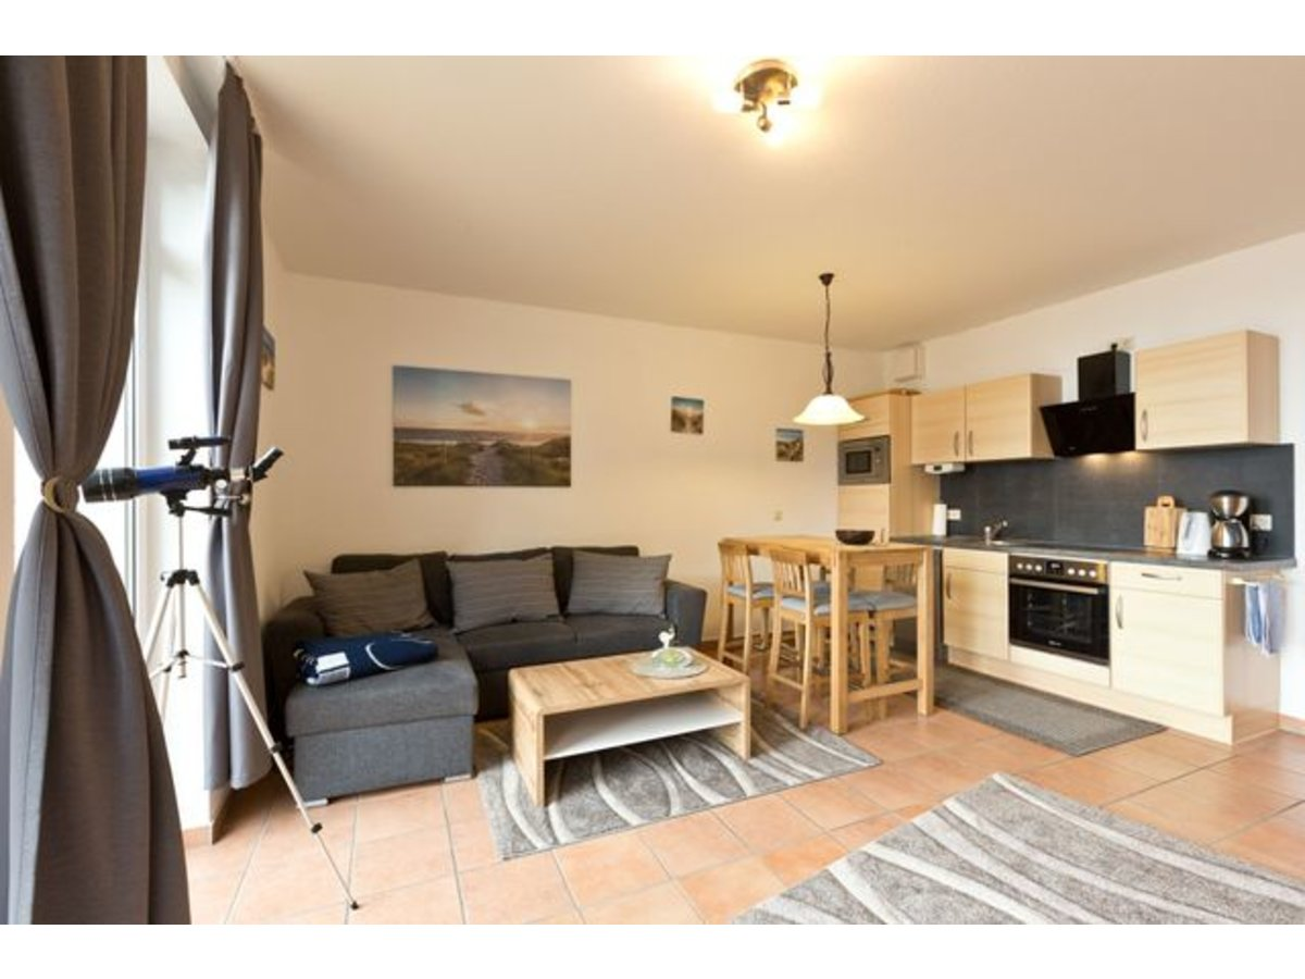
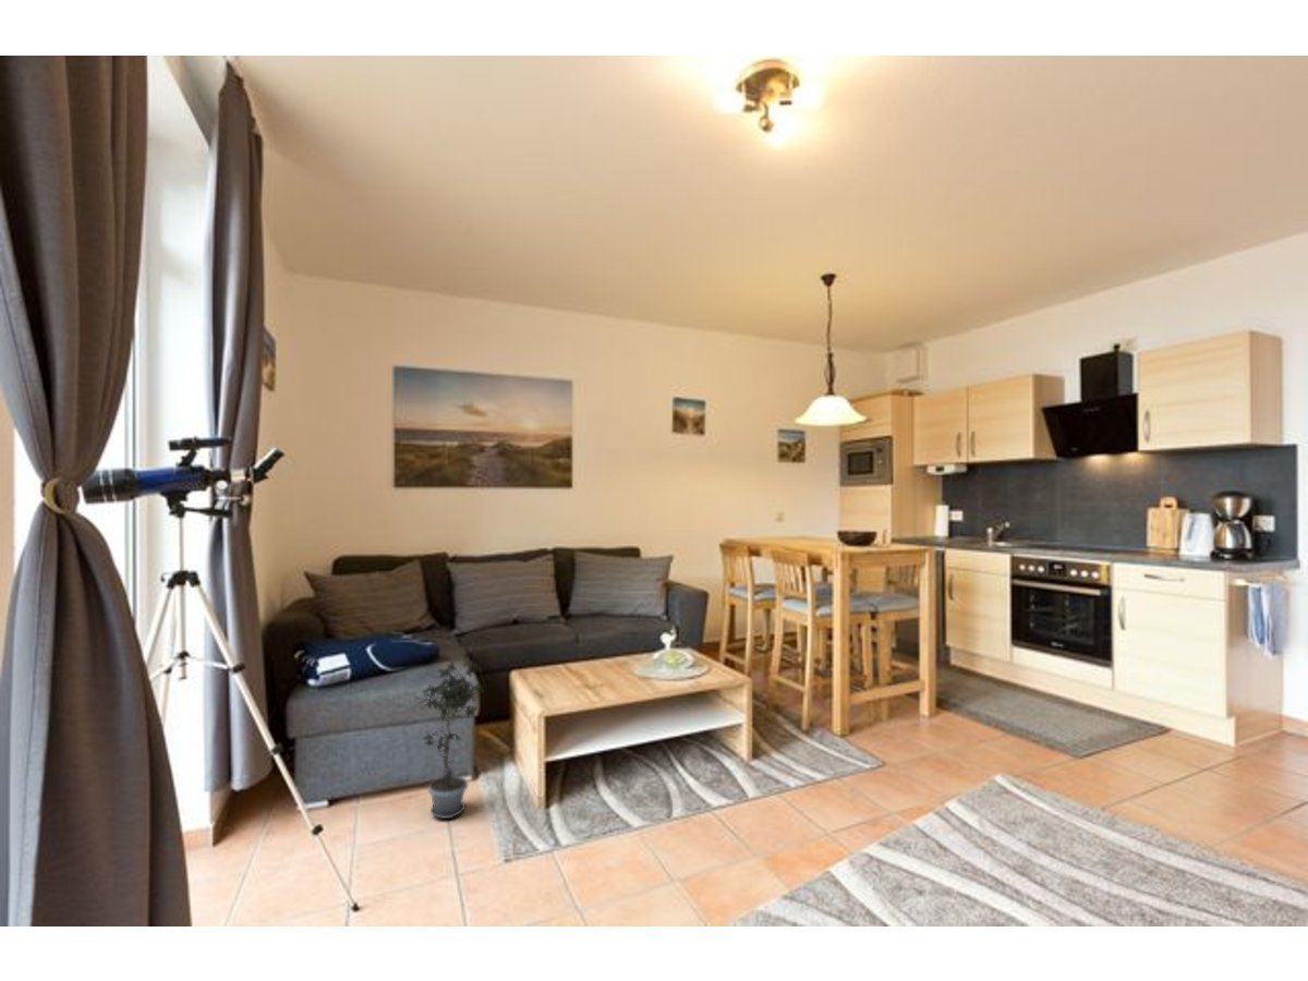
+ potted plant [412,652,488,820]
